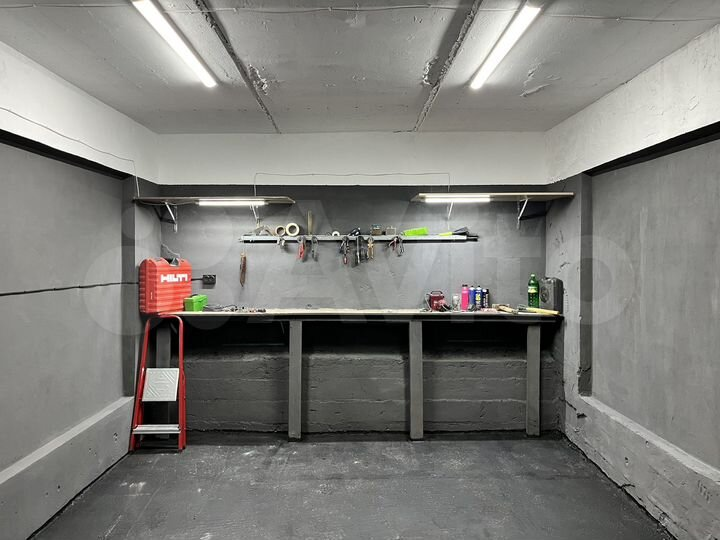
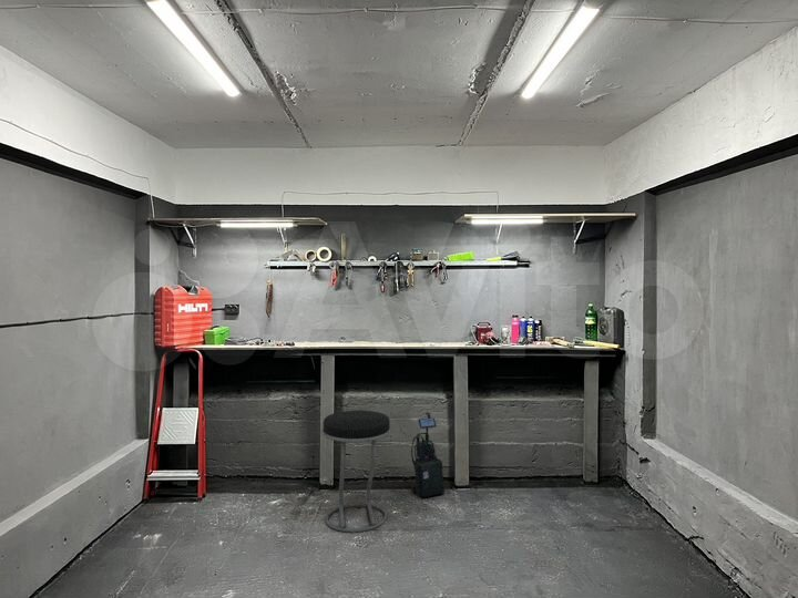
+ vacuum cleaner [410,411,446,498]
+ stool [320,410,392,534]
